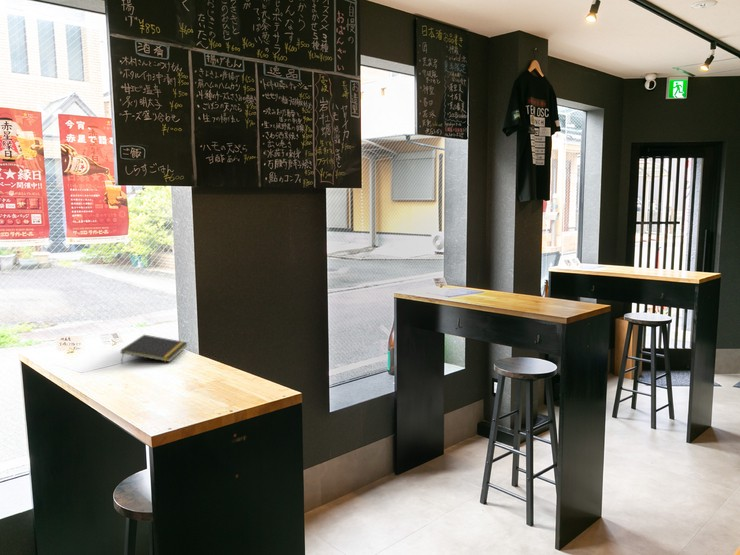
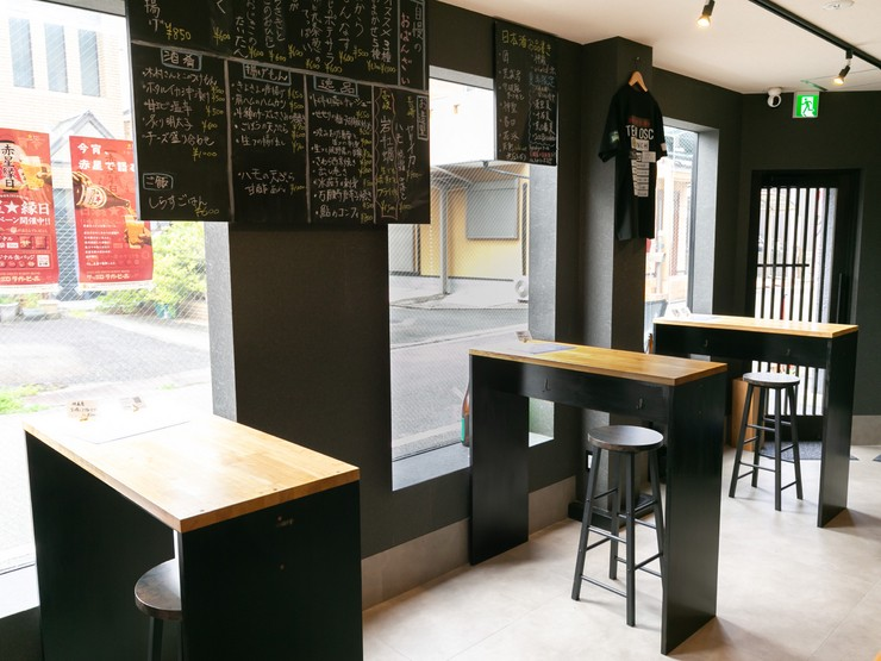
- notepad [120,334,189,364]
